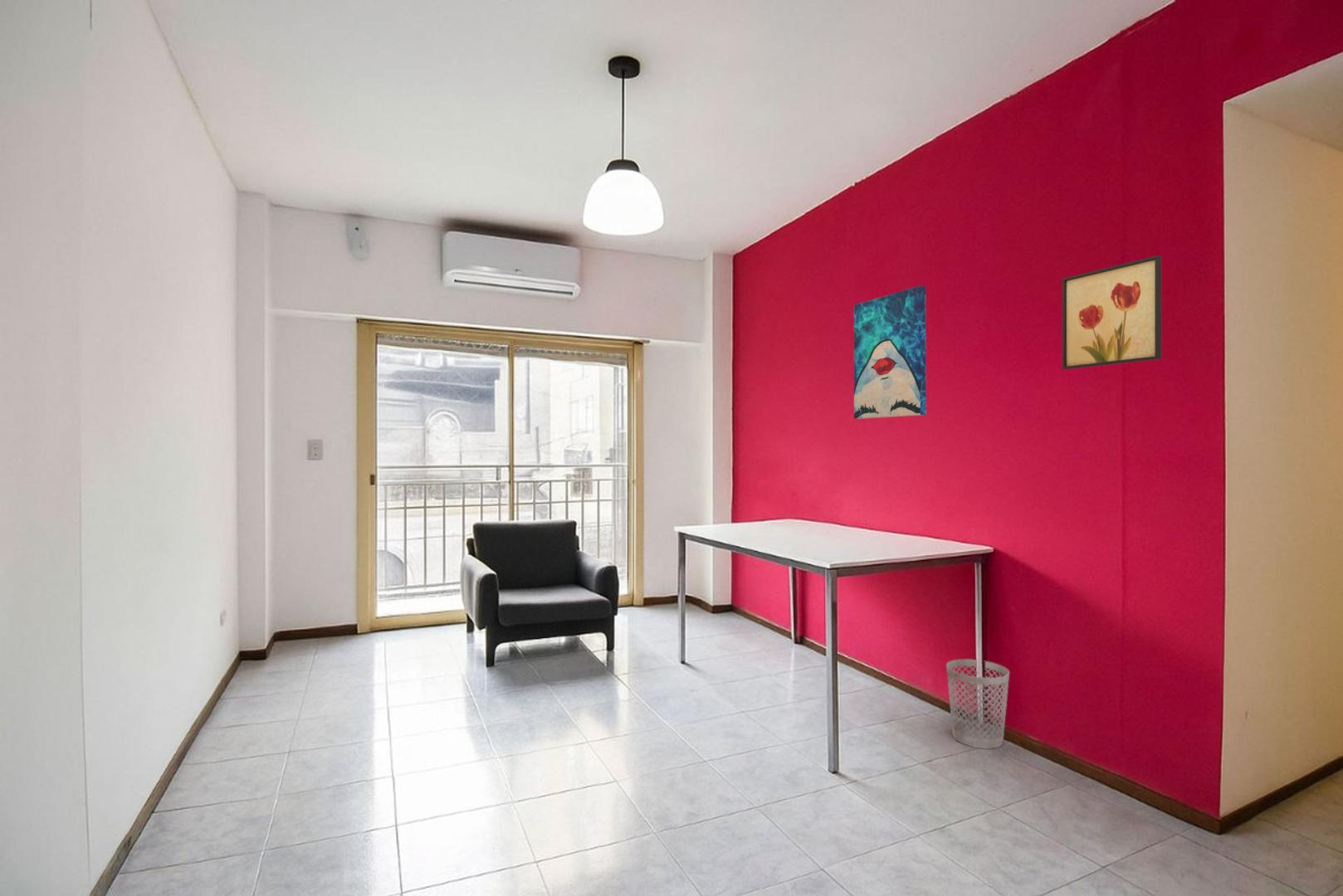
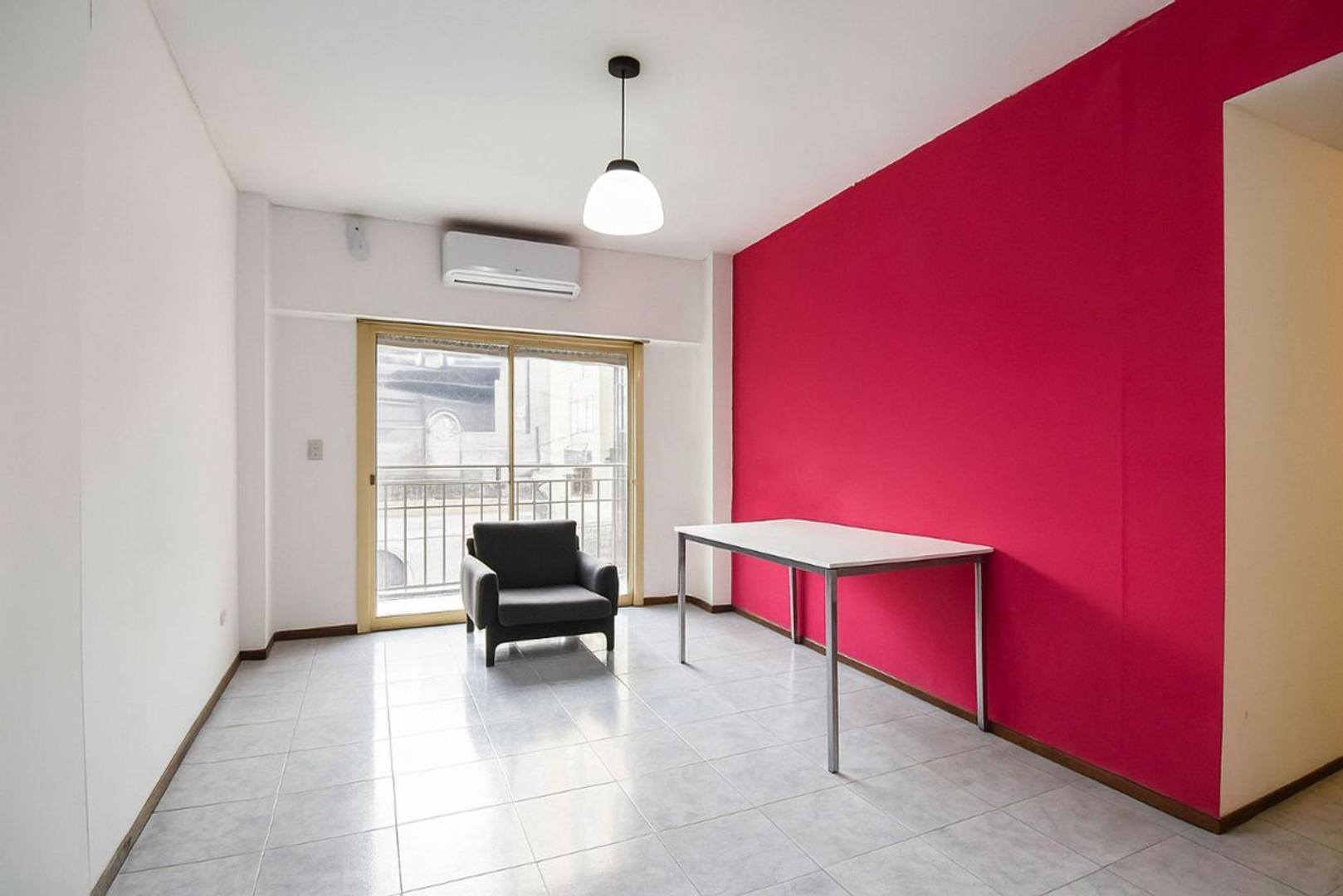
- wastebasket [945,659,1010,750]
- wall art [1062,255,1162,370]
- wall art [853,285,927,420]
